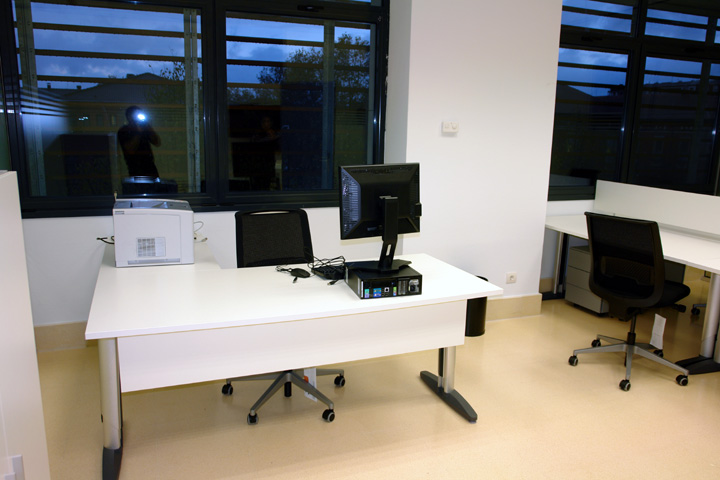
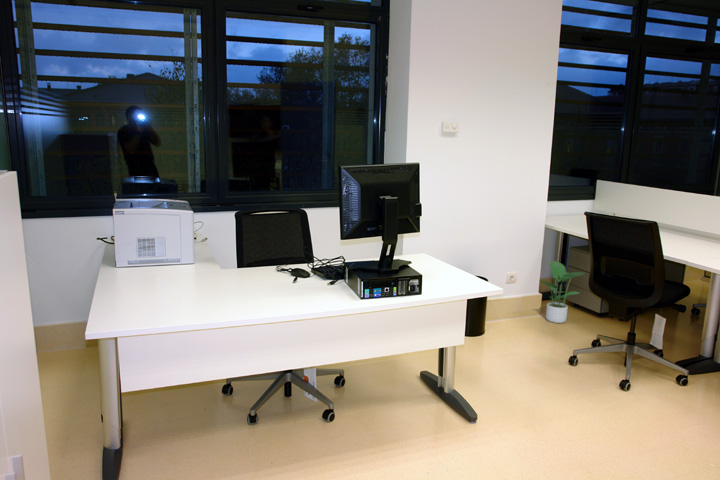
+ potted plant [540,260,586,324]
